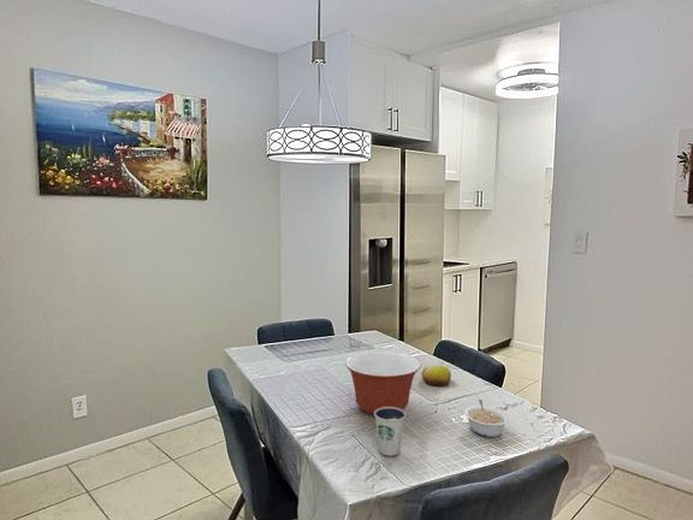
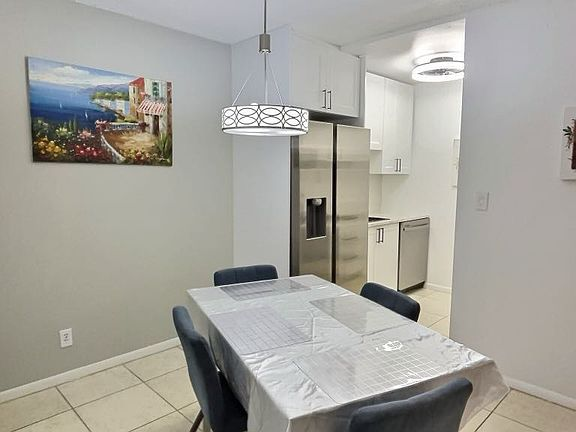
- dixie cup [374,407,407,457]
- fruit [421,364,452,386]
- mixing bowl [344,350,421,416]
- legume [463,398,510,438]
